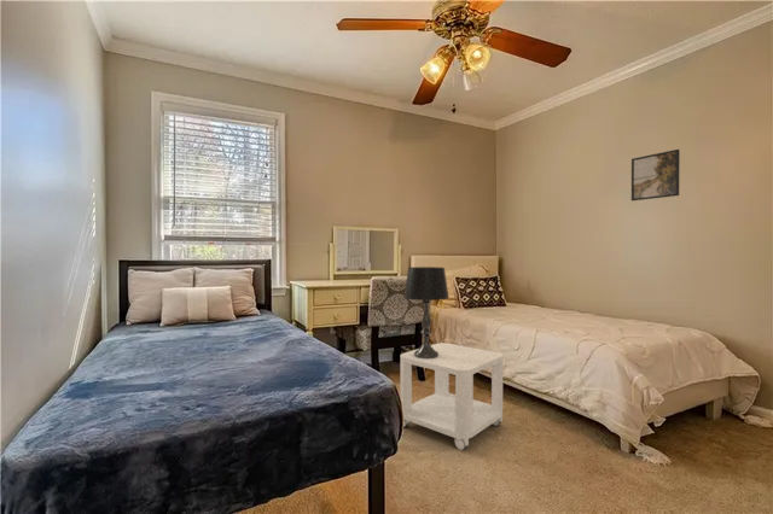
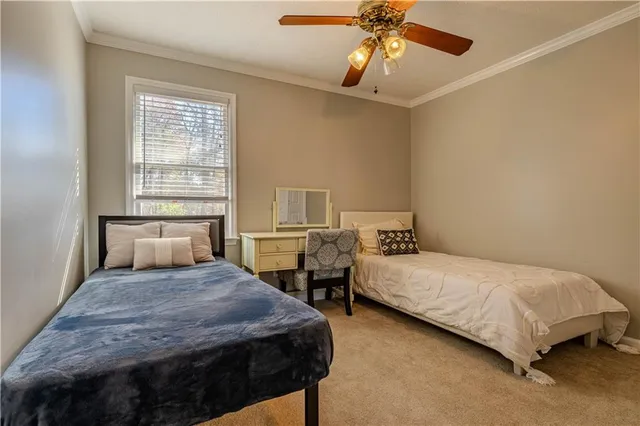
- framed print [630,148,681,201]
- side table [399,341,504,451]
- table lamp [402,265,451,358]
